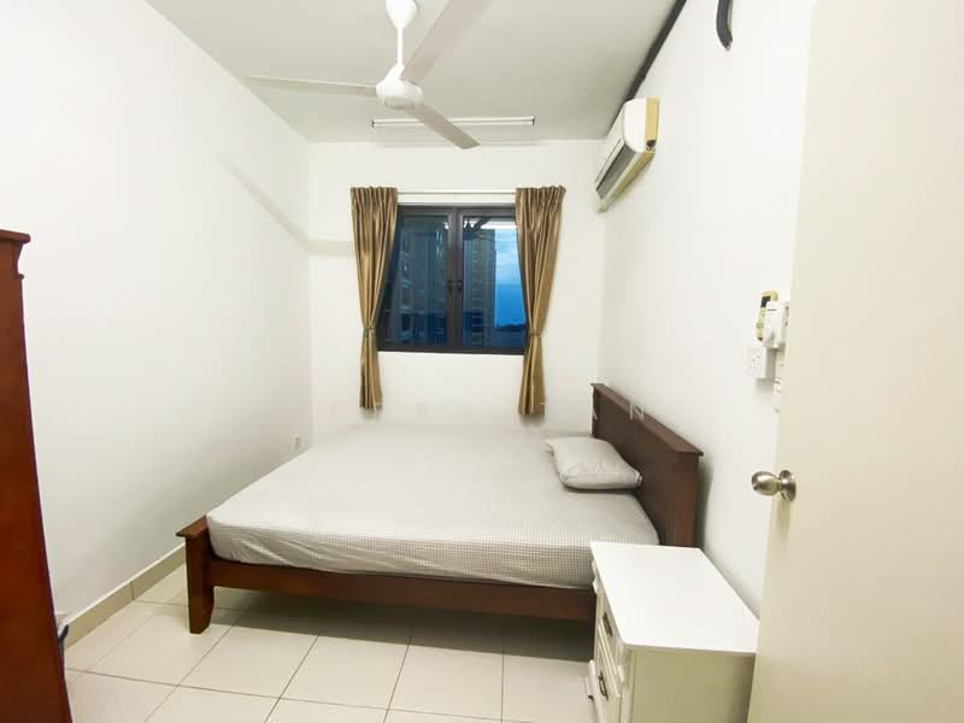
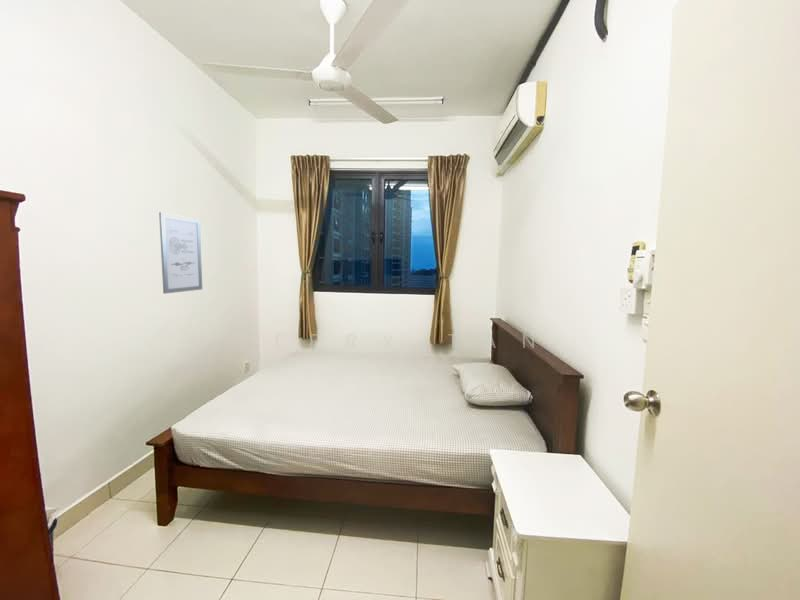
+ wall art [158,211,203,295]
